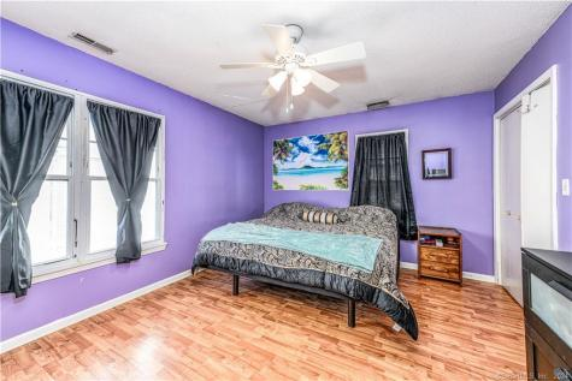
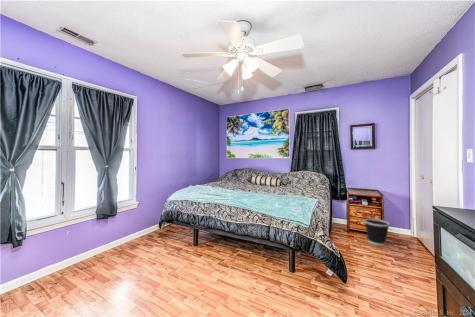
+ wastebasket [363,218,391,247]
